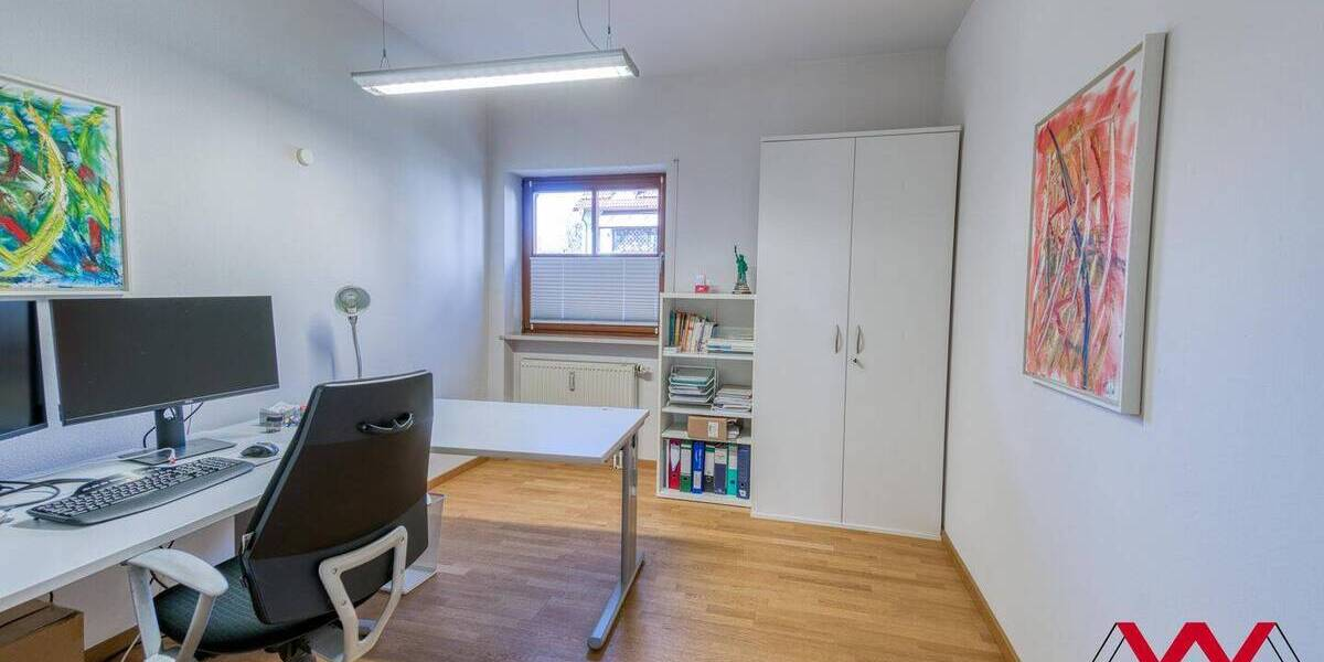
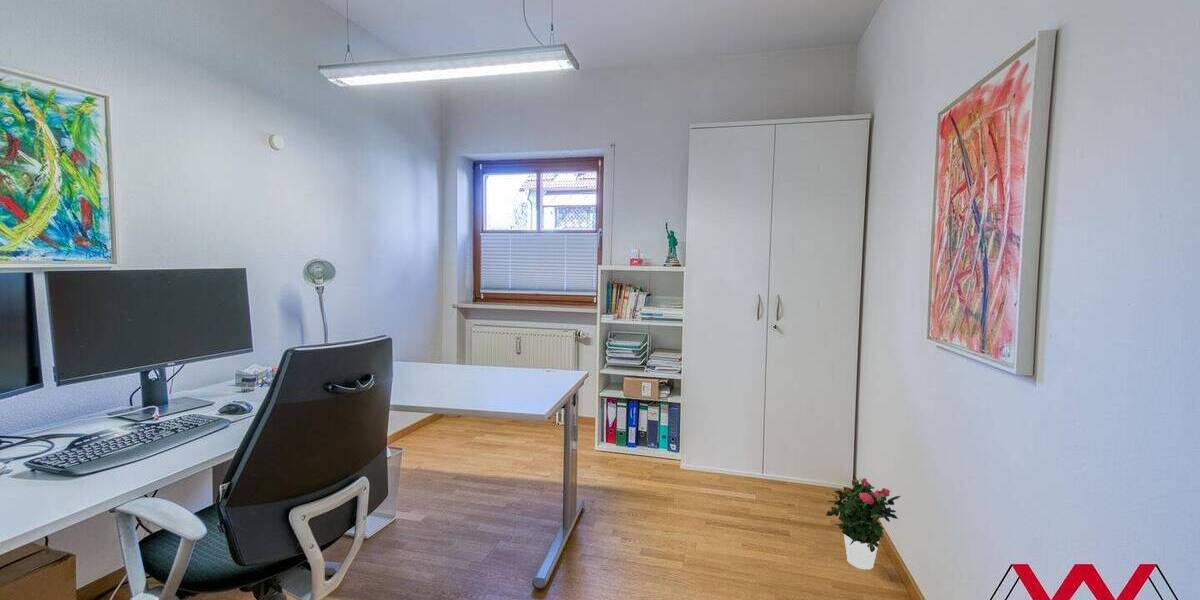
+ potted flower [825,477,902,570]
